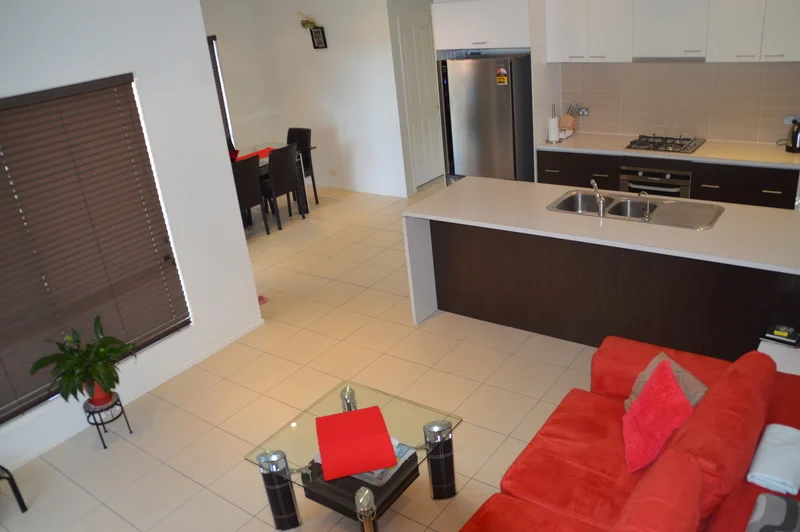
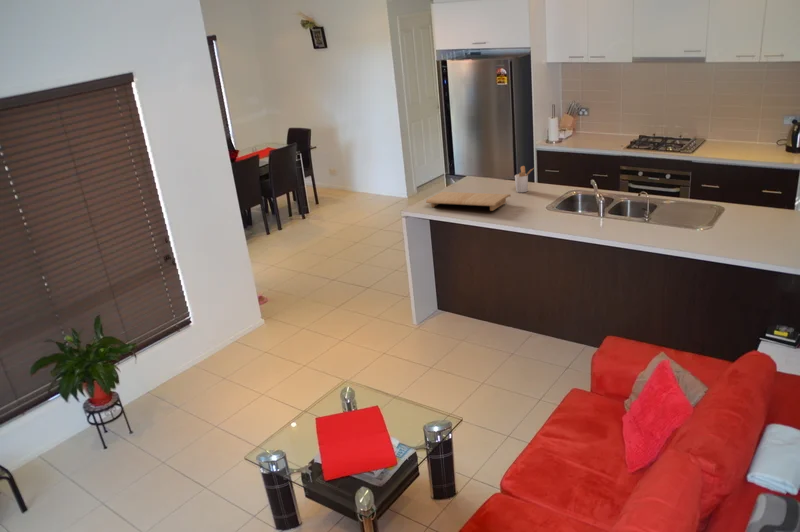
+ utensil holder [514,165,535,194]
+ cutting board [425,191,512,212]
